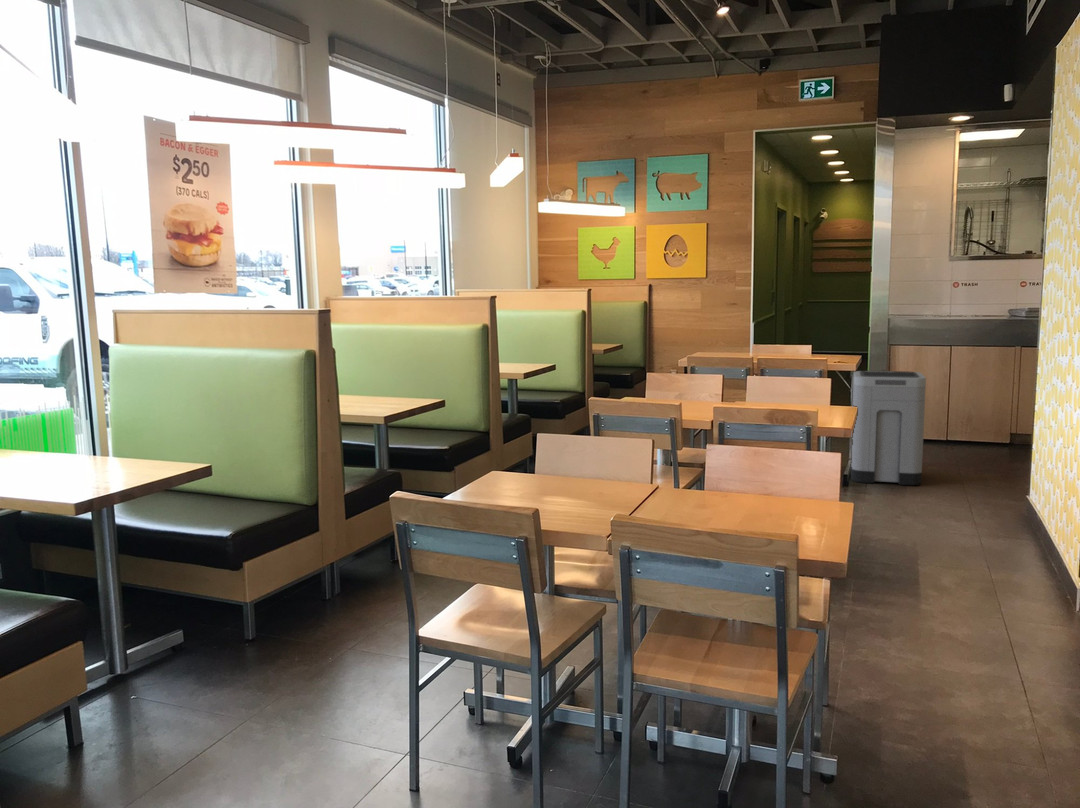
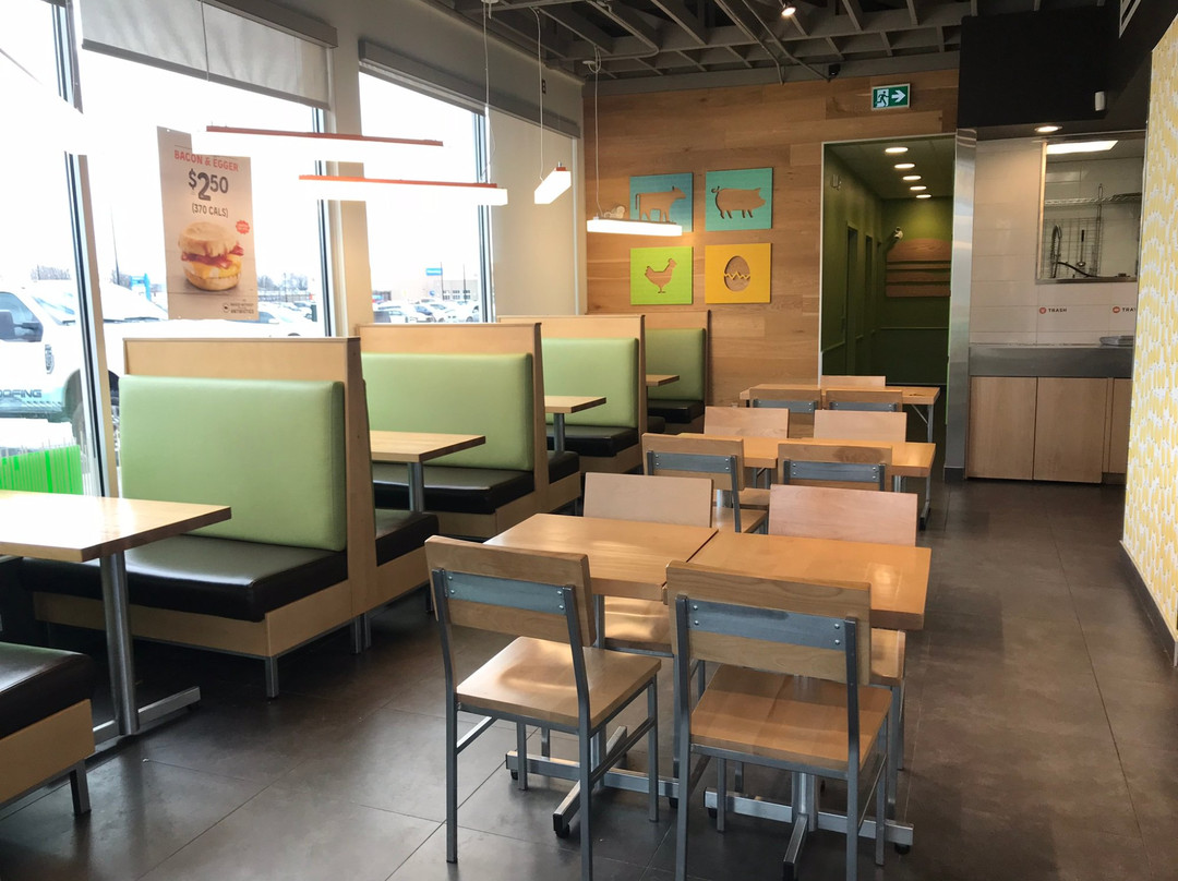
- trash can [850,370,927,486]
